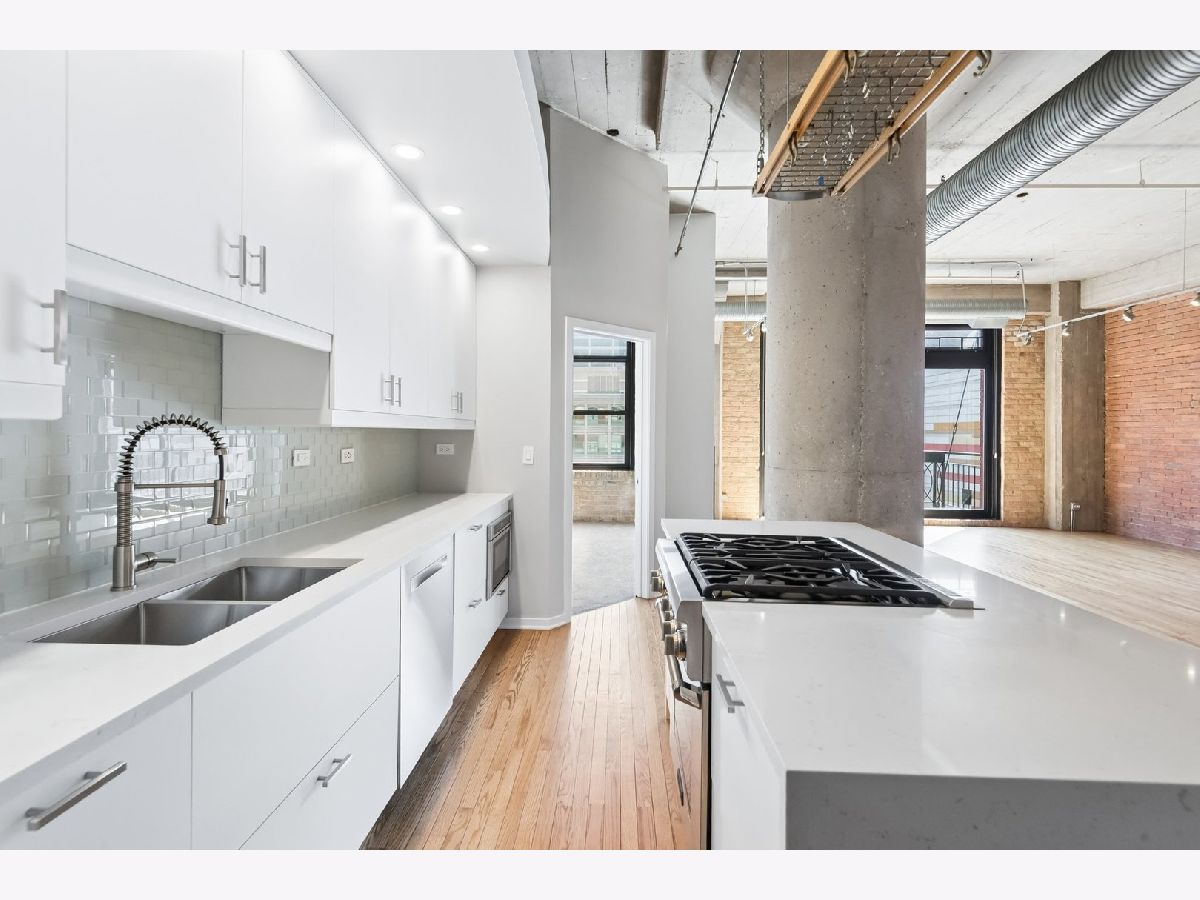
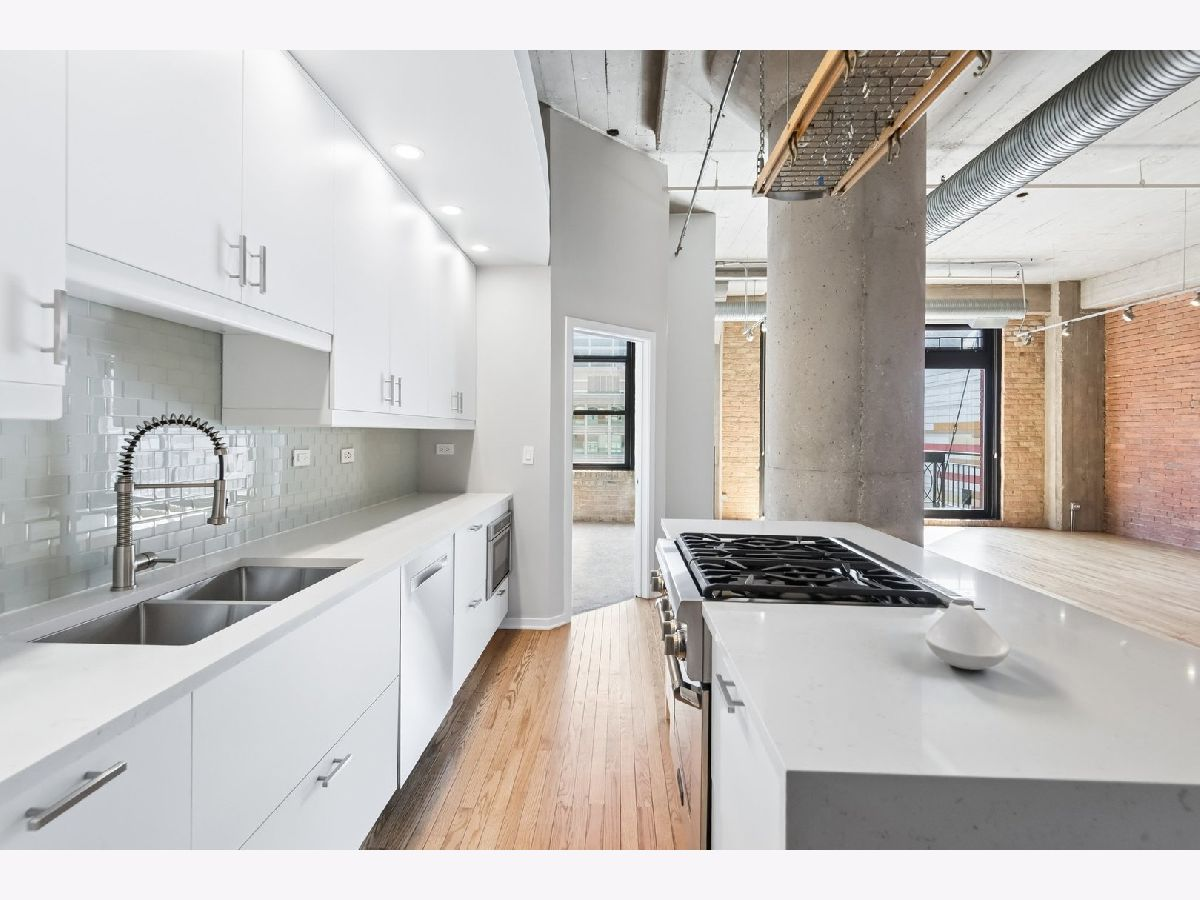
+ spoon rest [924,602,1011,671]
